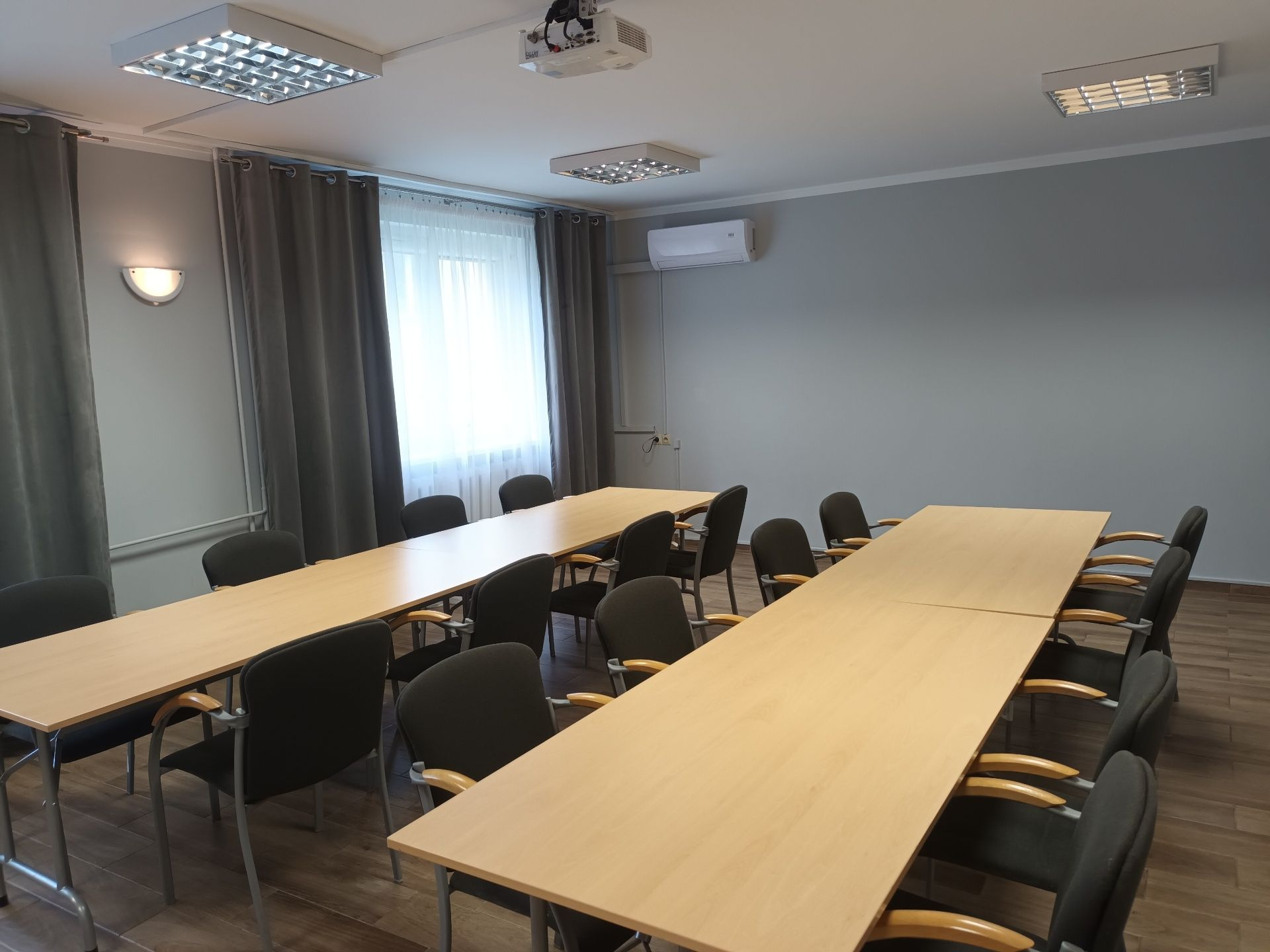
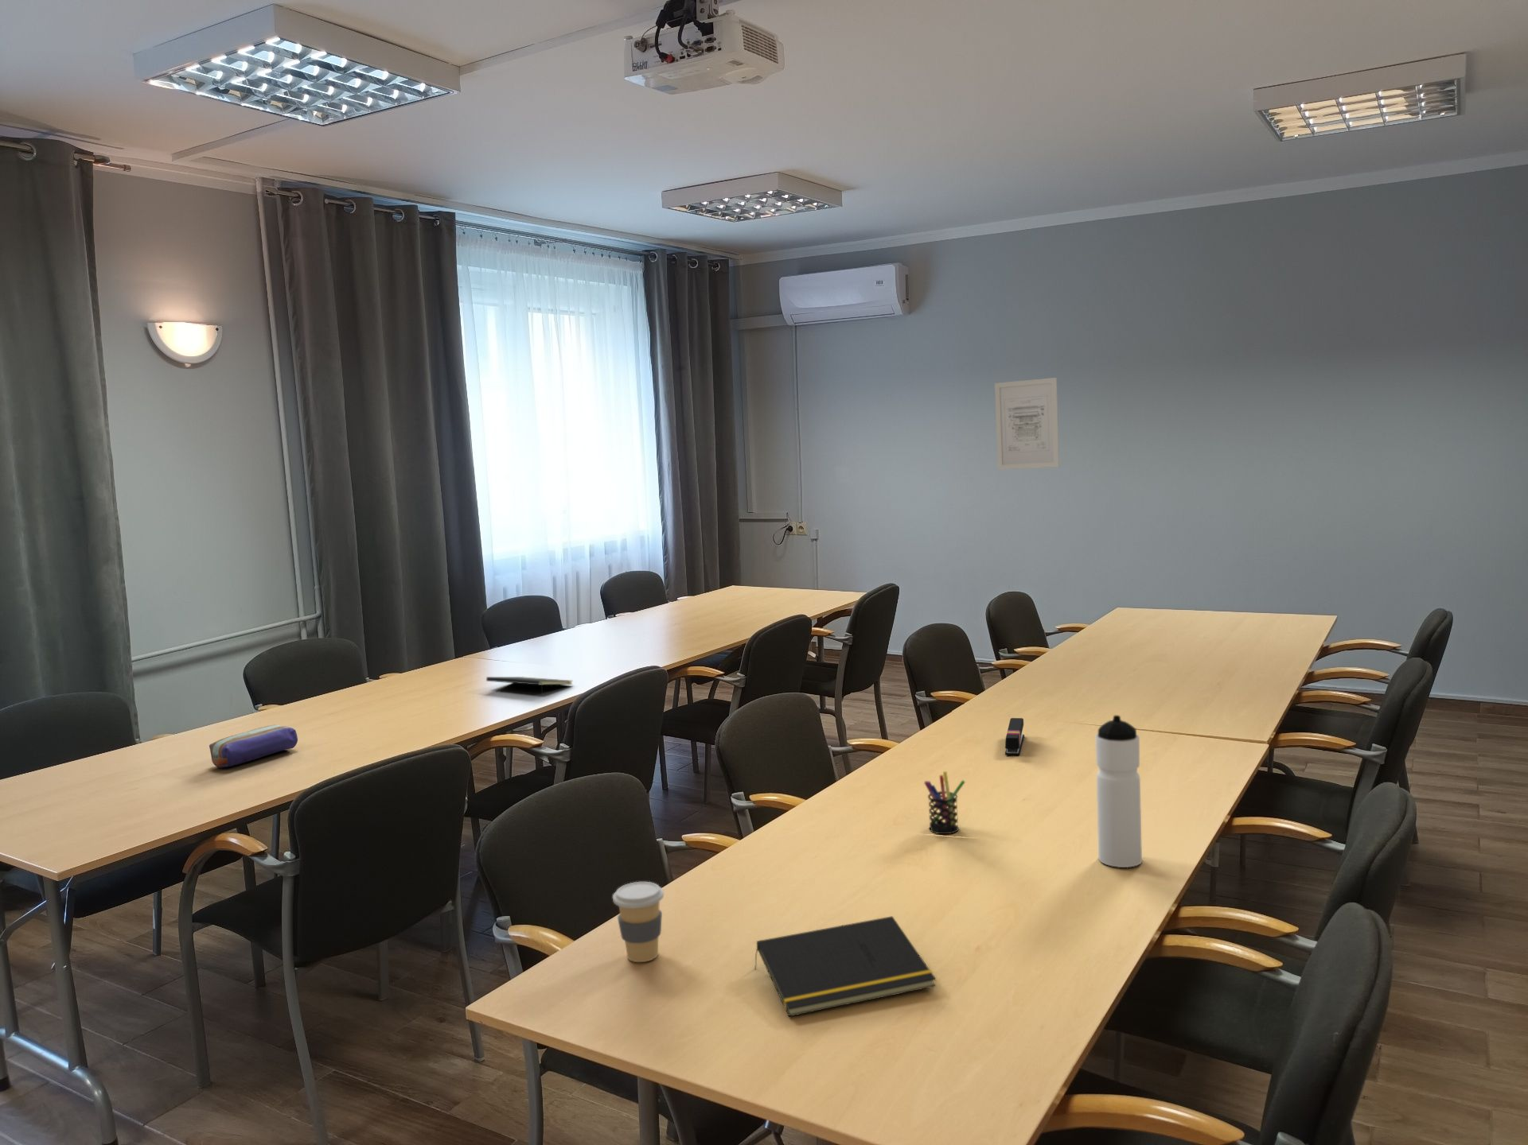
+ wall art [994,376,1060,470]
+ pen holder [923,771,966,835]
+ notepad [485,676,574,695]
+ notepad [753,915,937,1018]
+ pencil case [208,724,298,769]
+ coffee cup [612,882,664,963]
+ stapler [1005,717,1025,757]
+ water bottle [1095,714,1143,868]
